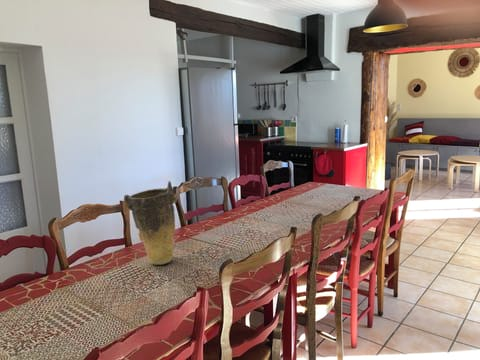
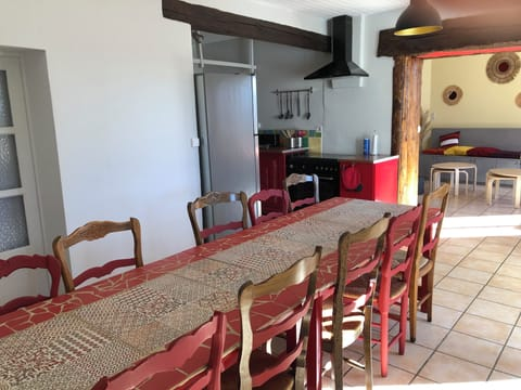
- vase [123,180,178,266]
